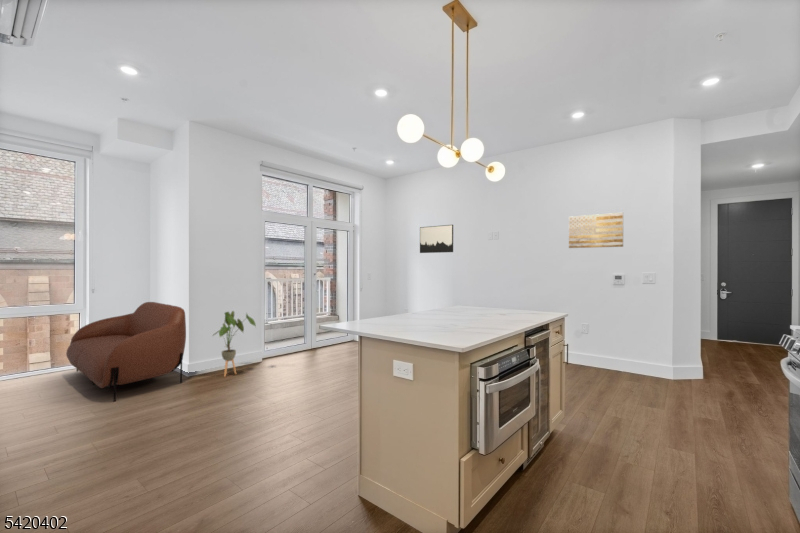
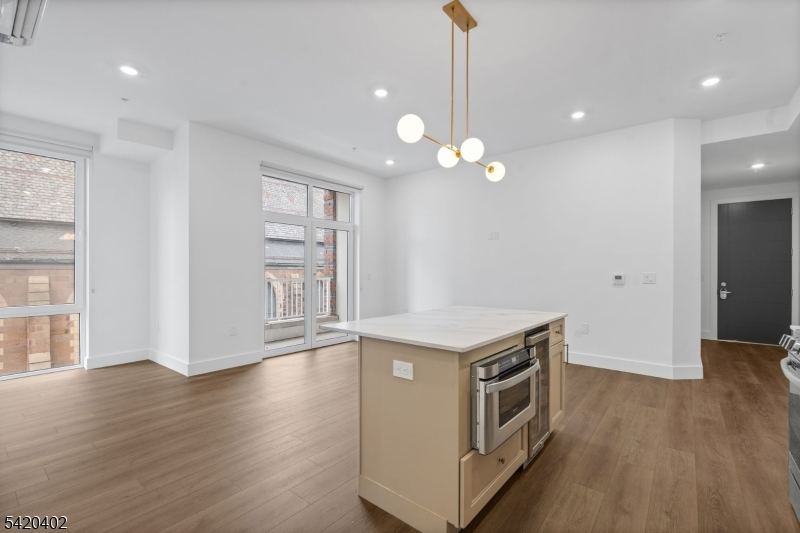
- sofa [65,301,187,403]
- house plant [212,310,257,378]
- wall art [568,212,624,249]
- wall art [419,224,454,254]
